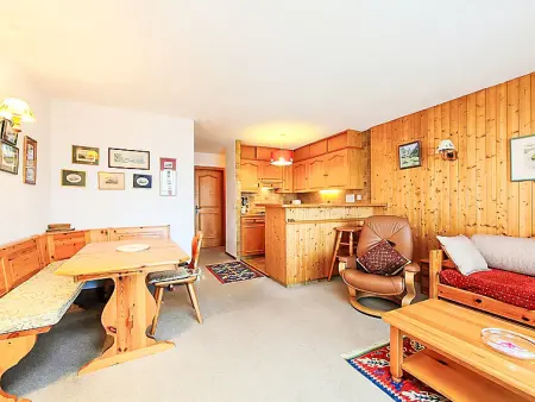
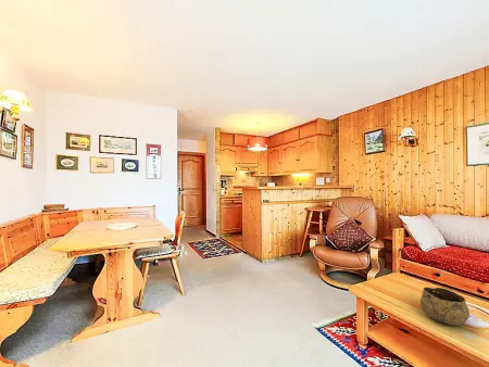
+ decorative bowl [419,286,471,327]
